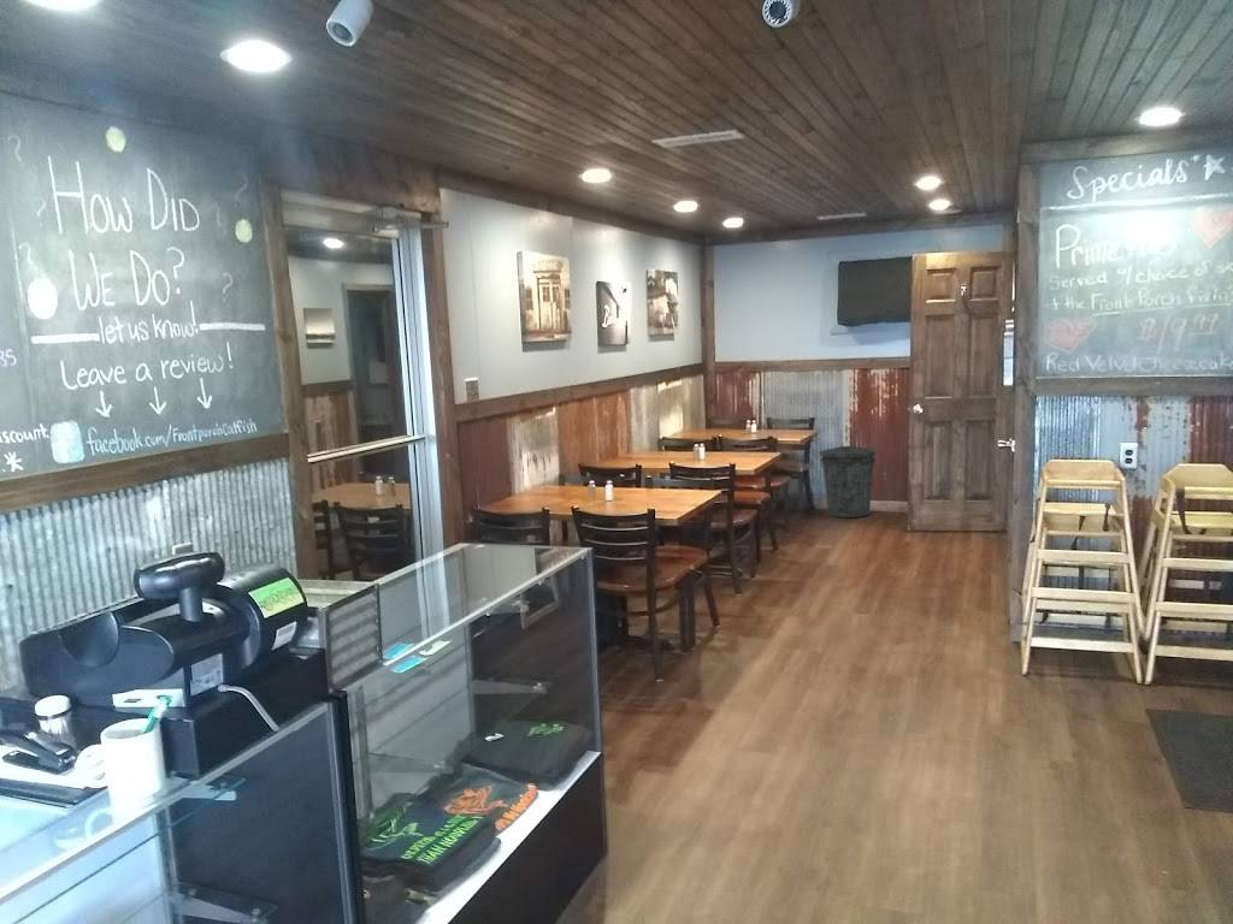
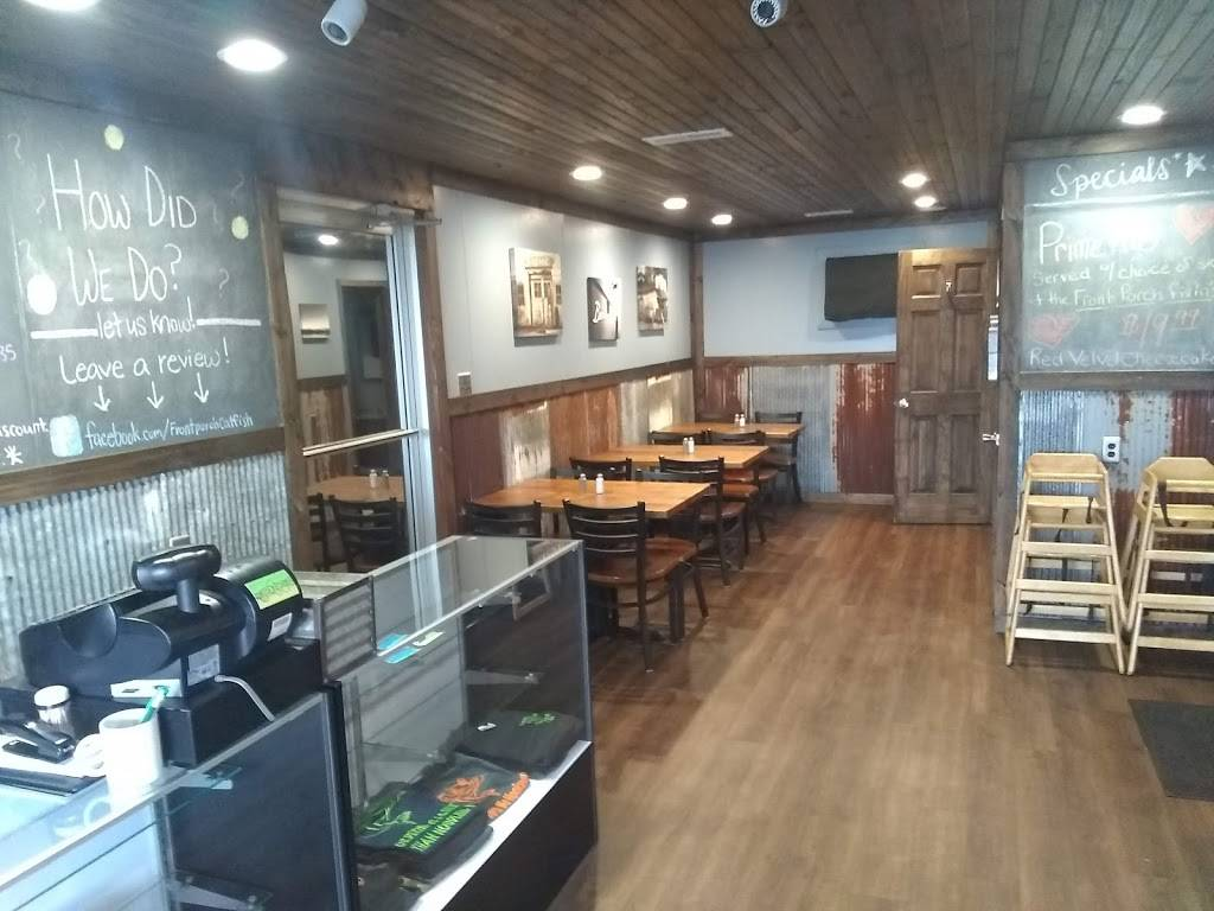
- trash can [819,440,877,519]
